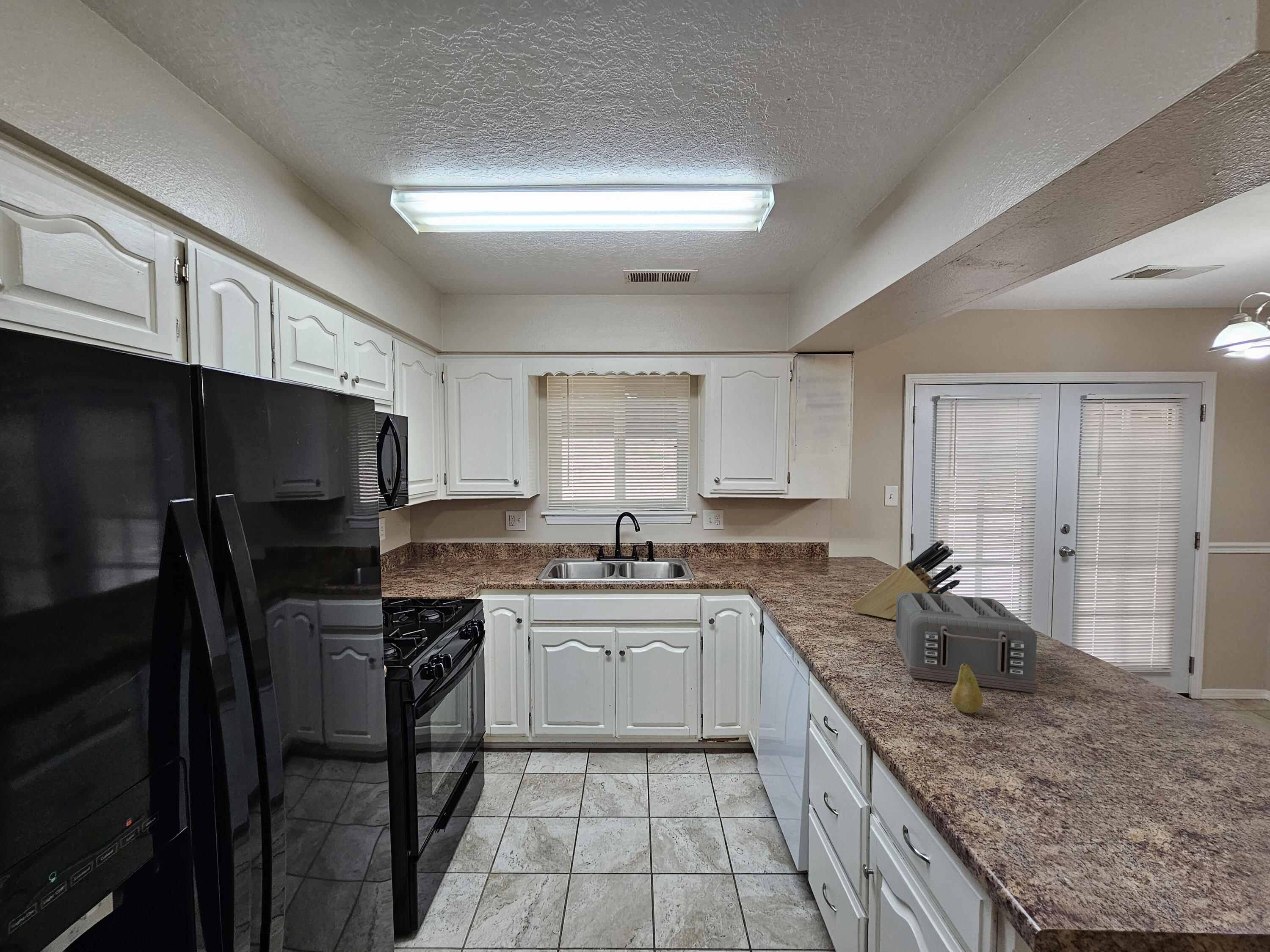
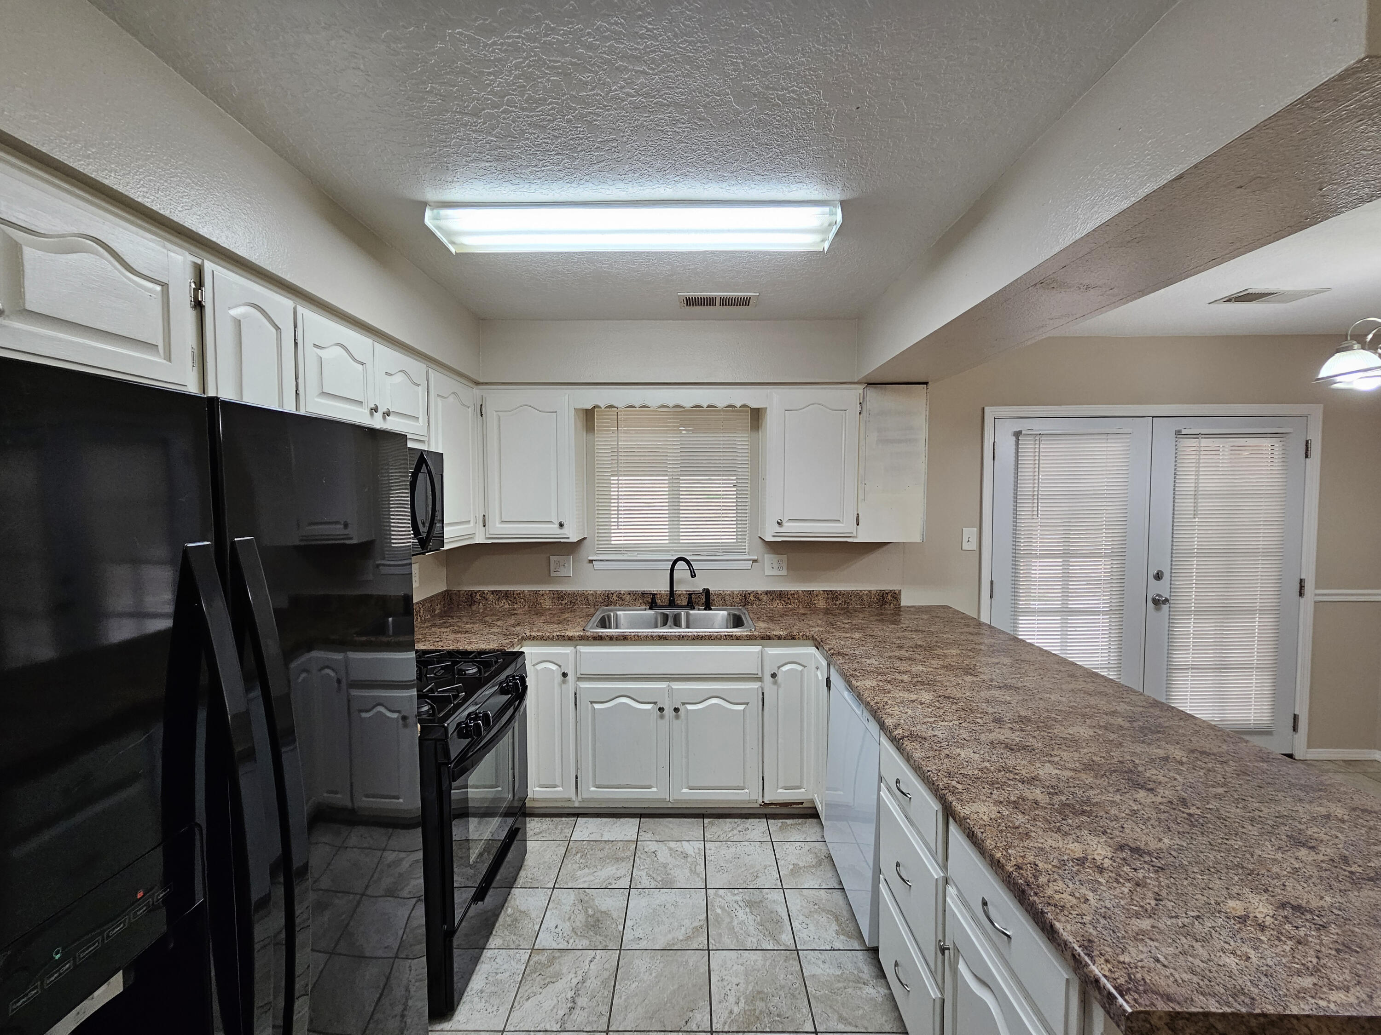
- toaster [894,592,1038,693]
- fruit [950,663,983,714]
- knife block [852,539,963,621]
